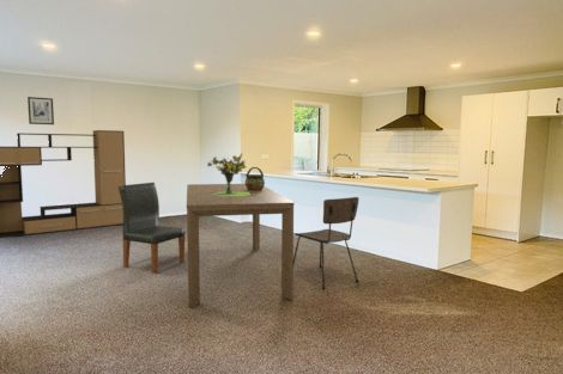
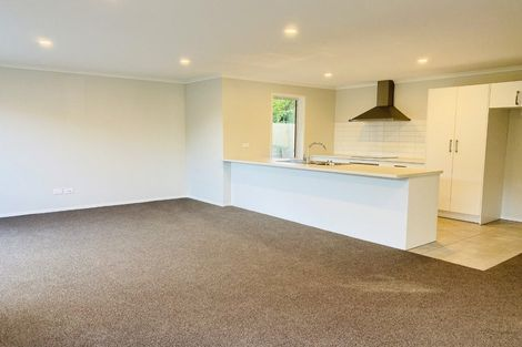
- dining chair [293,196,361,292]
- media console [0,129,127,239]
- dining chair [119,182,186,275]
- wall art [26,96,55,125]
- dining table [186,183,295,308]
- bouquet [206,153,250,196]
- ceramic pot [244,166,266,190]
